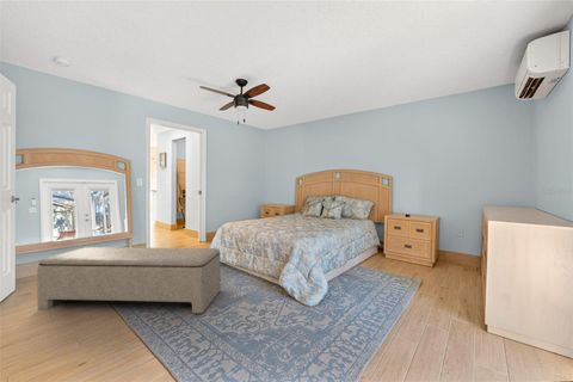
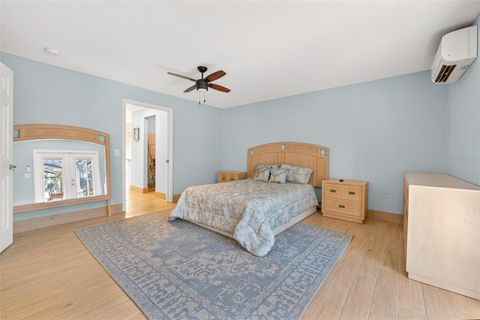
- bench [36,246,222,315]
